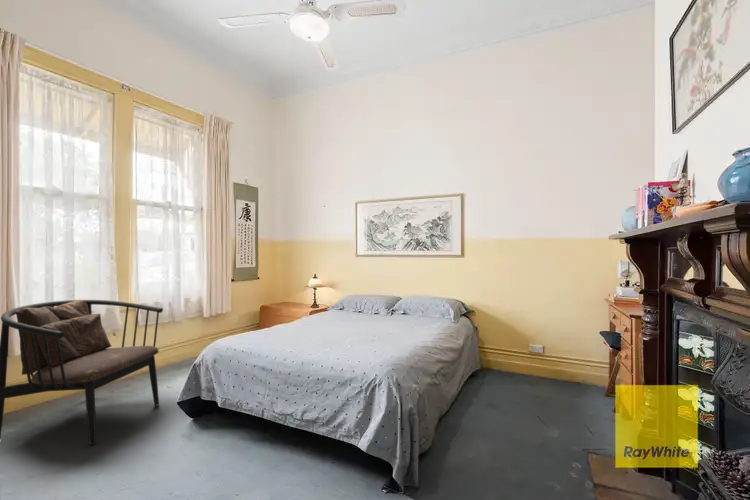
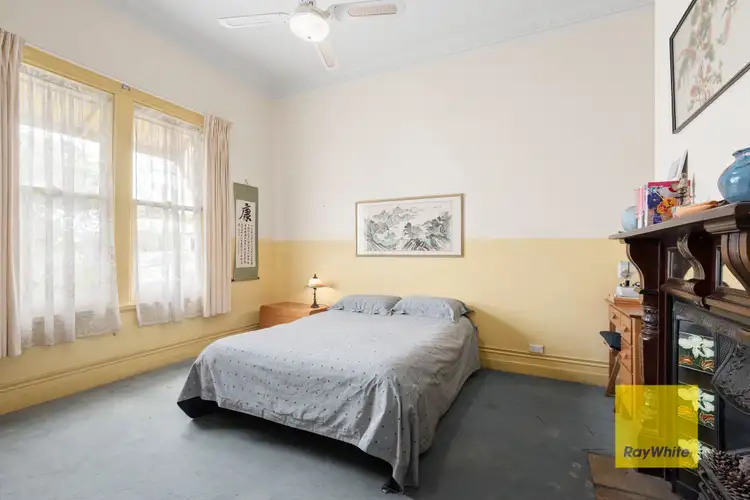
- armchair [0,299,164,446]
